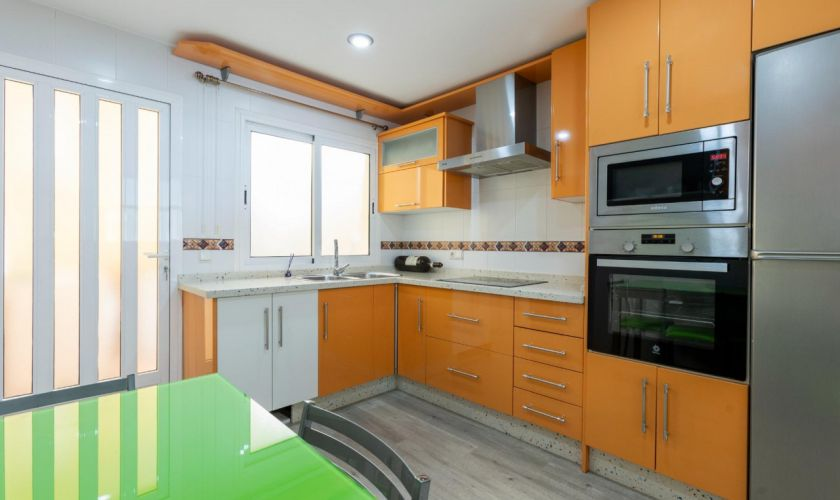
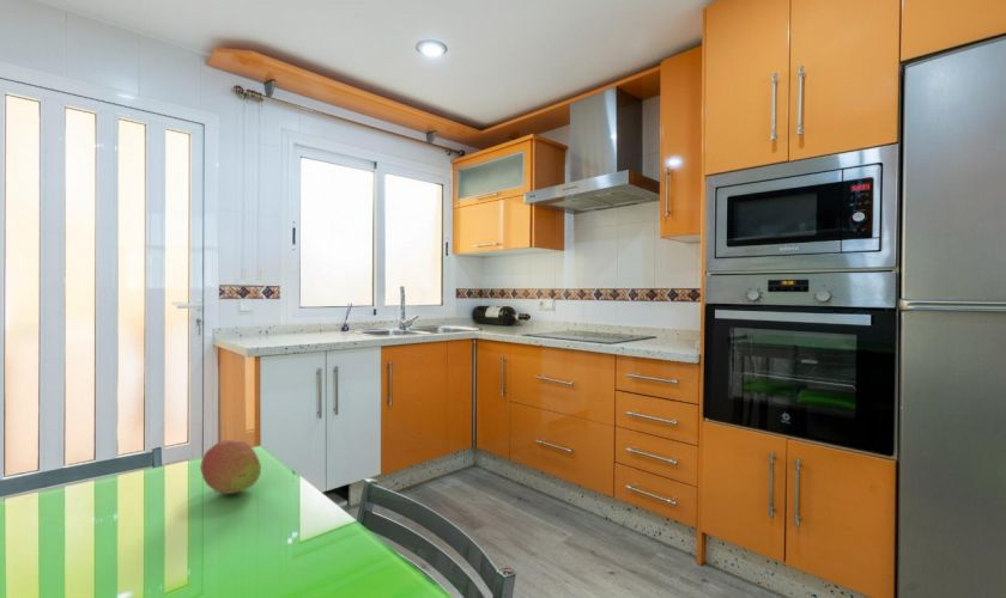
+ fruit [199,439,262,495]
